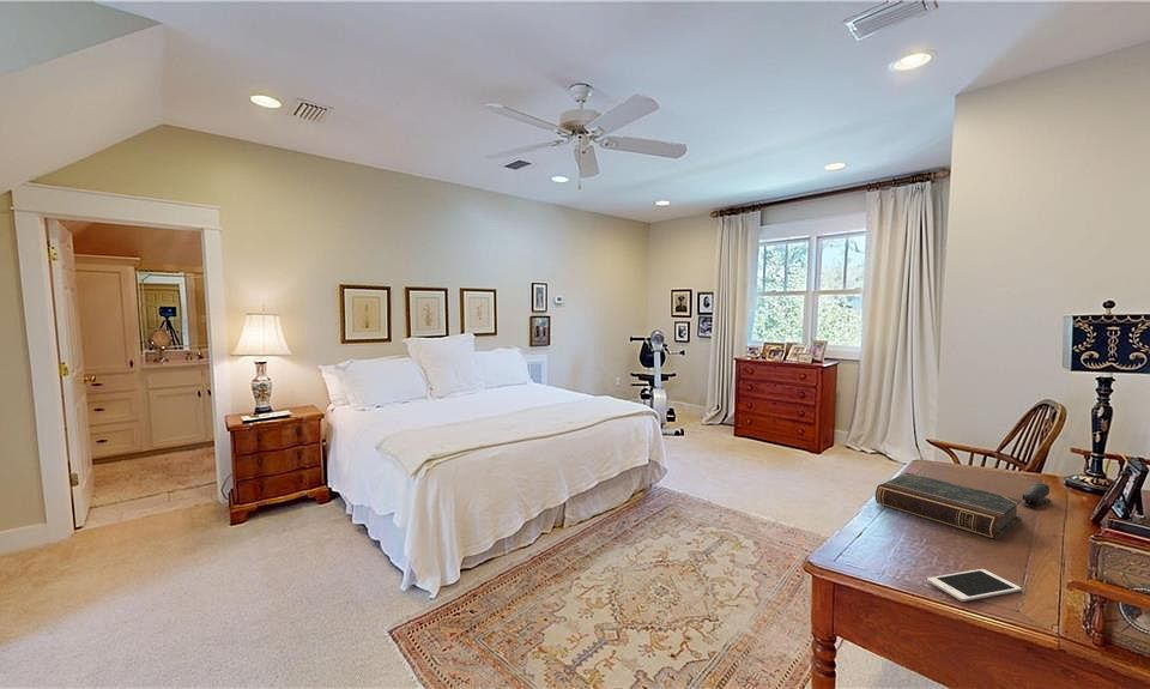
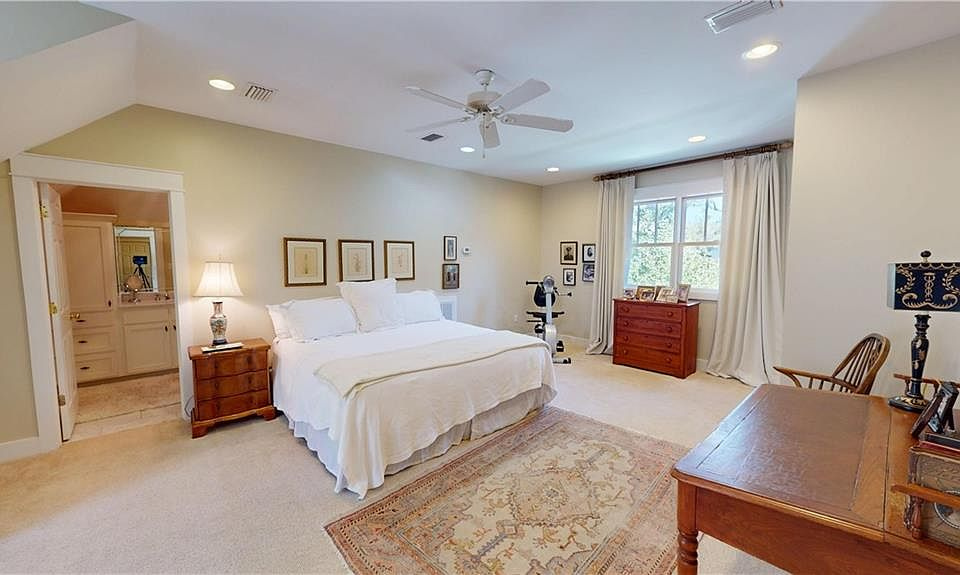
- book [874,472,1023,540]
- cell phone [926,568,1023,603]
- stapler [1021,482,1051,508]
